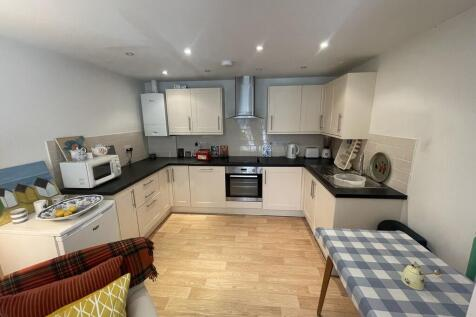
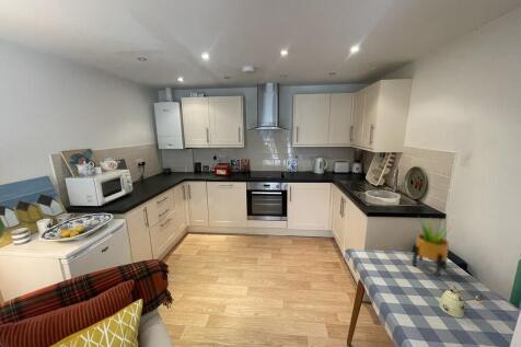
+ potted plant [410,213,451,277]
